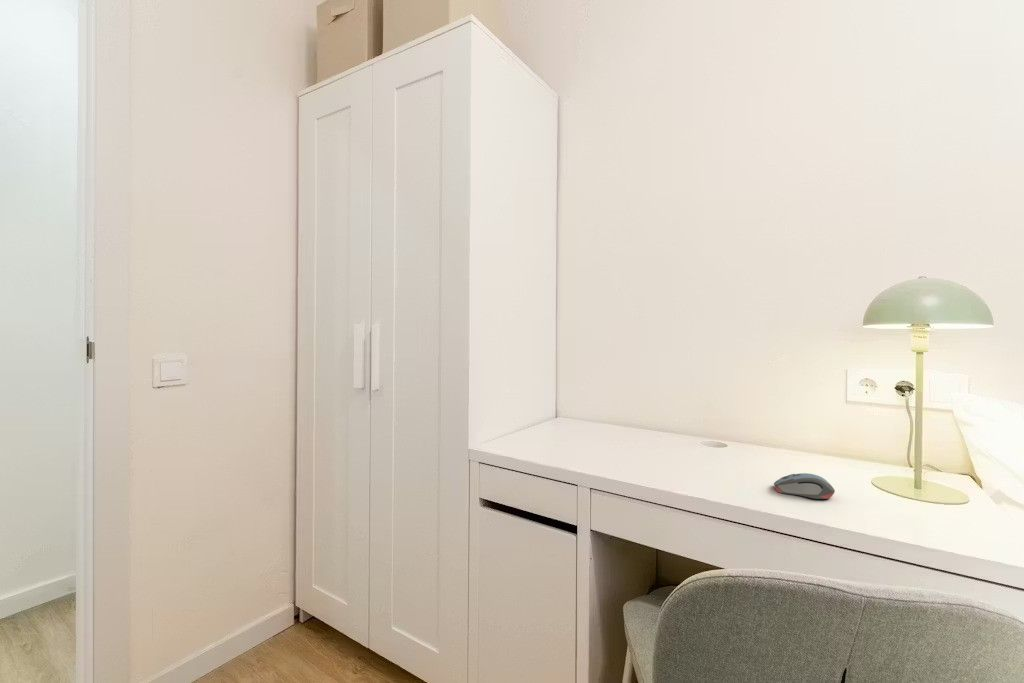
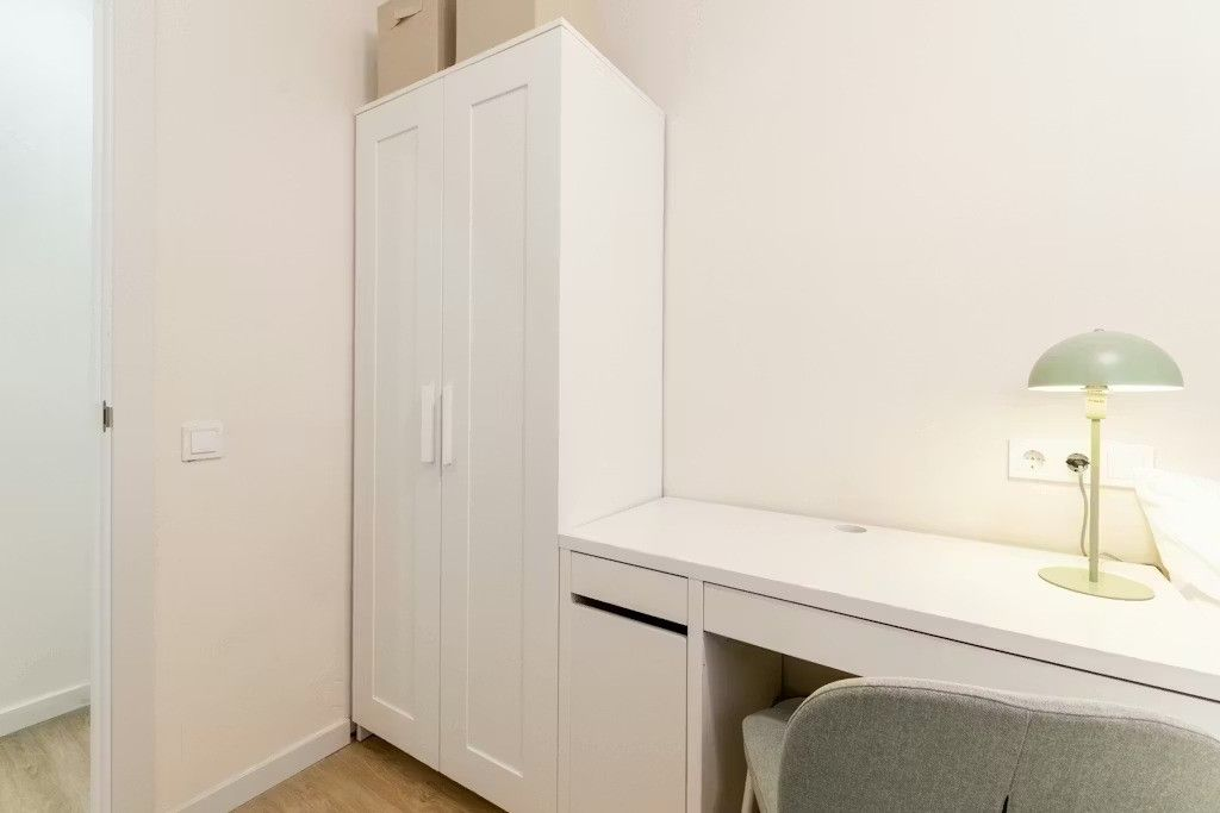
- computer mouse [773,472,836,500]
